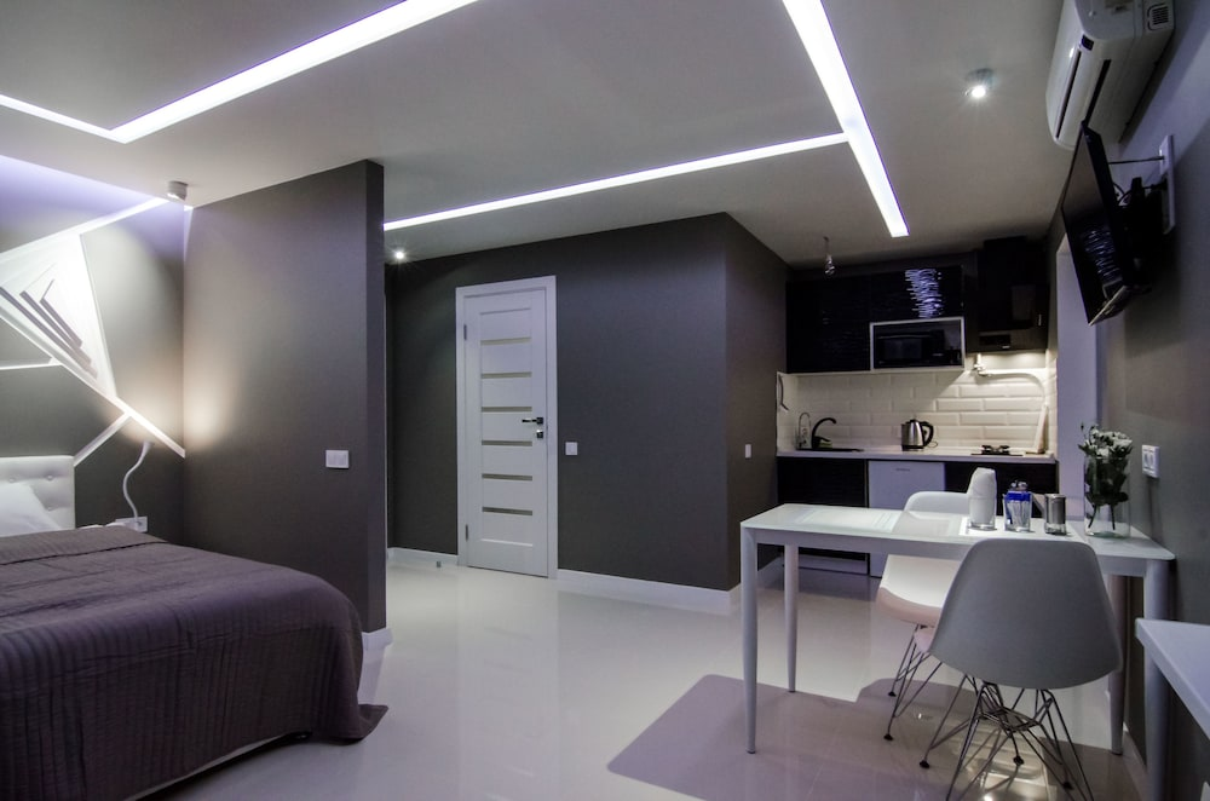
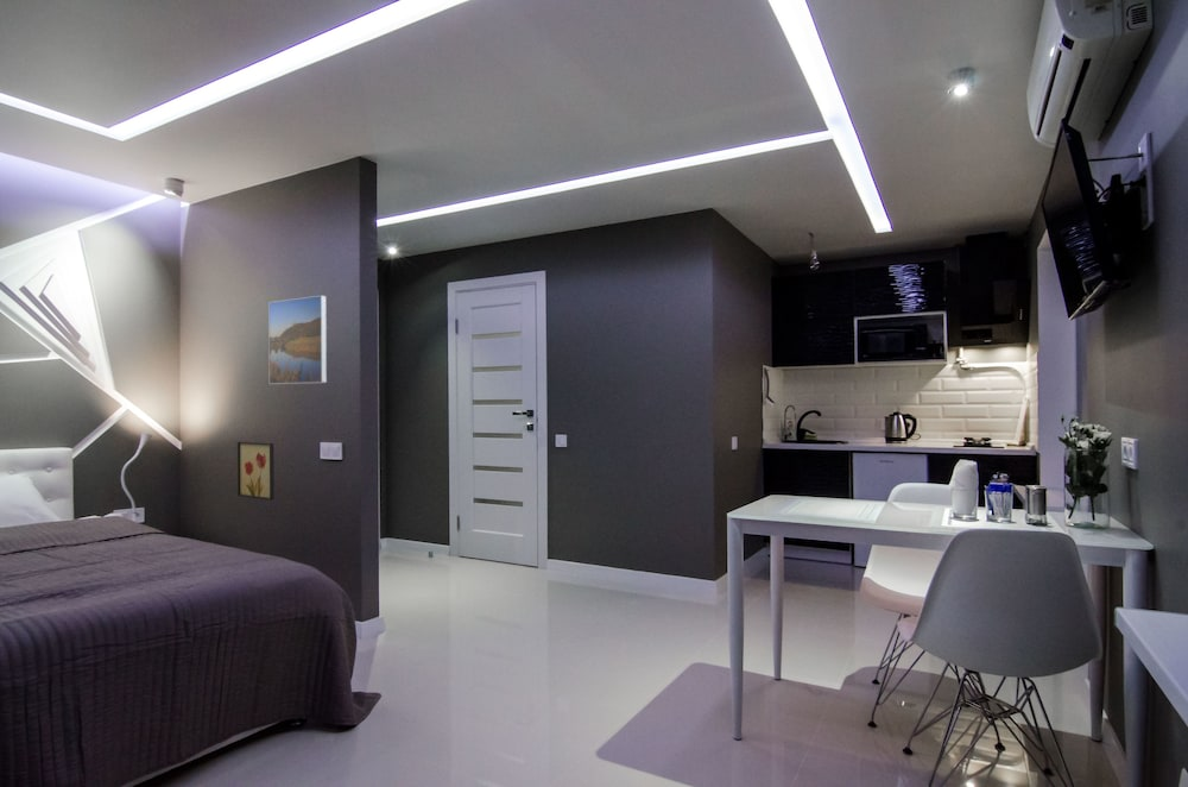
+ wall art [236,440,276,502]
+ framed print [267,294,328,385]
